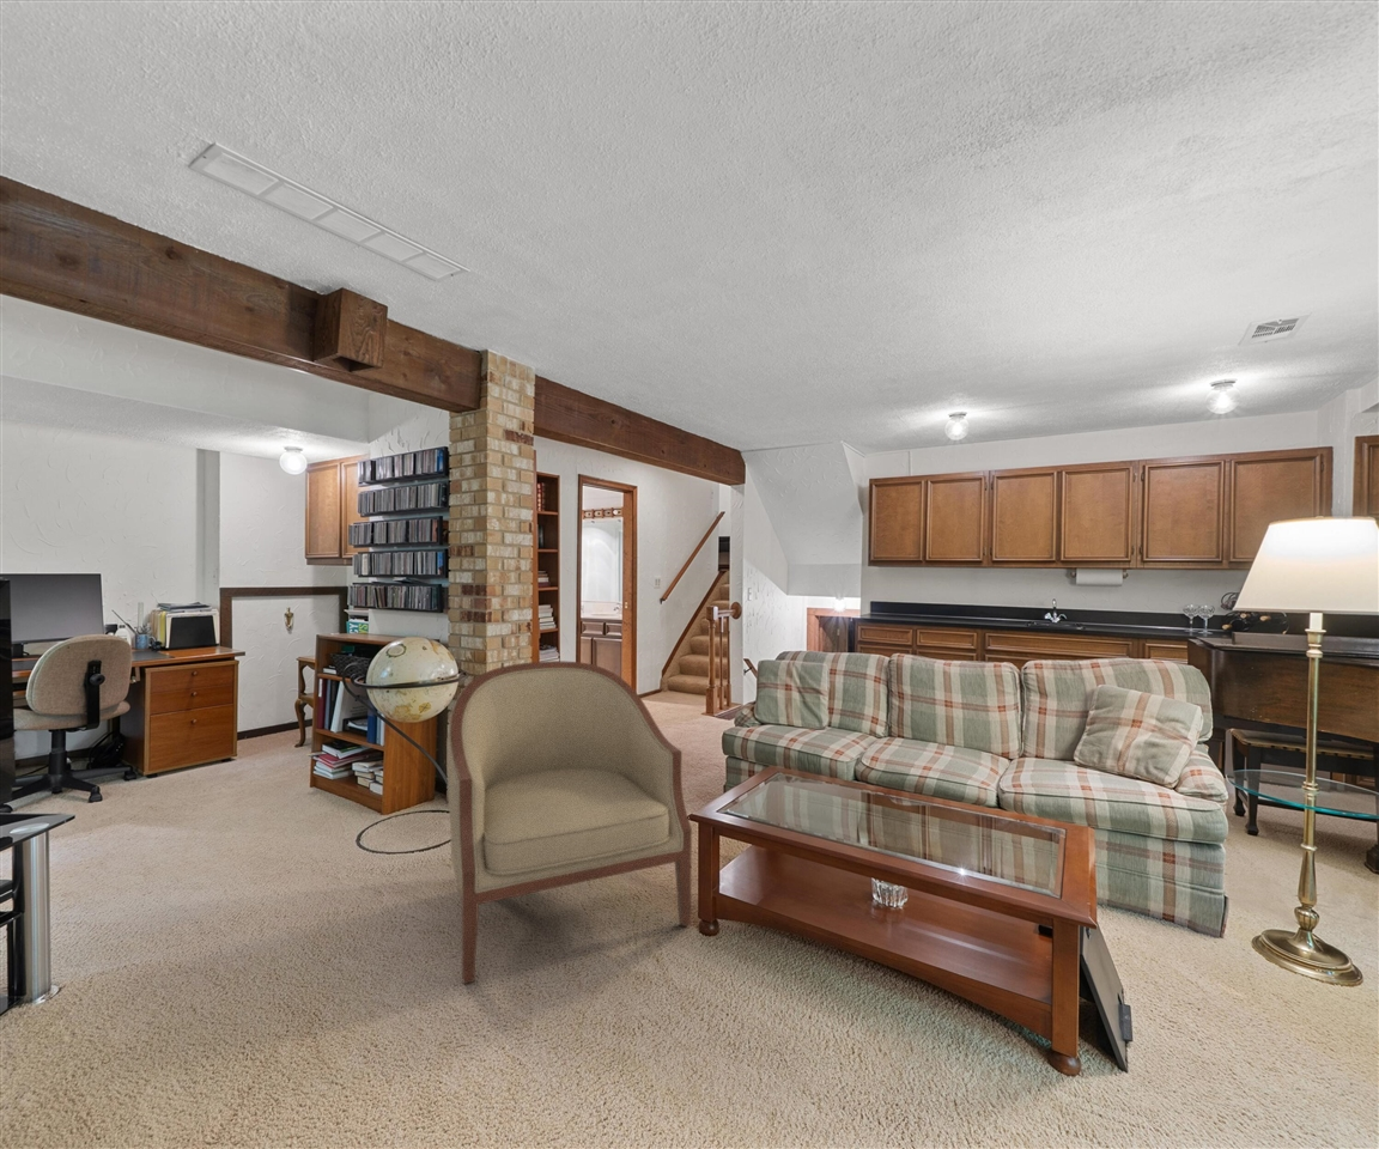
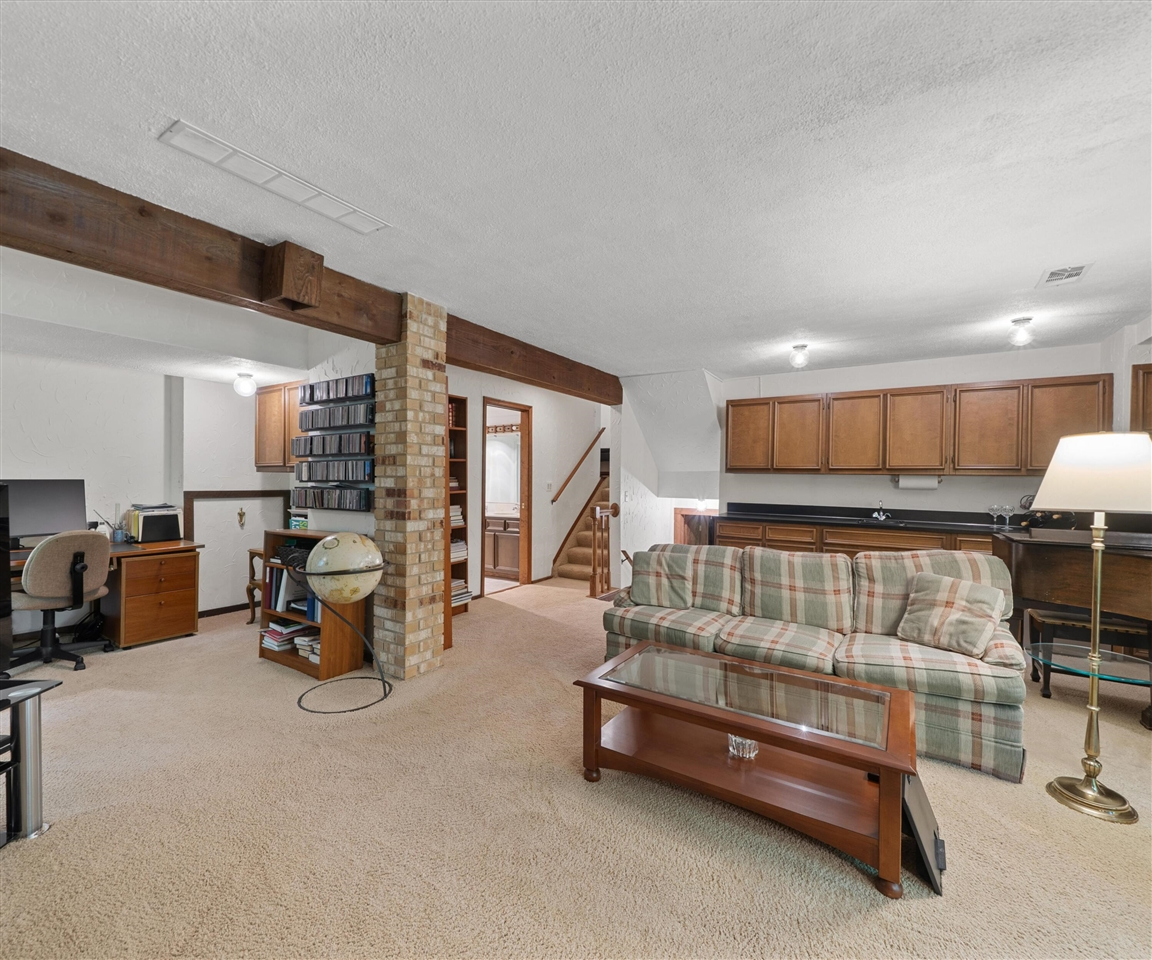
- chair [445,659,693,985]
